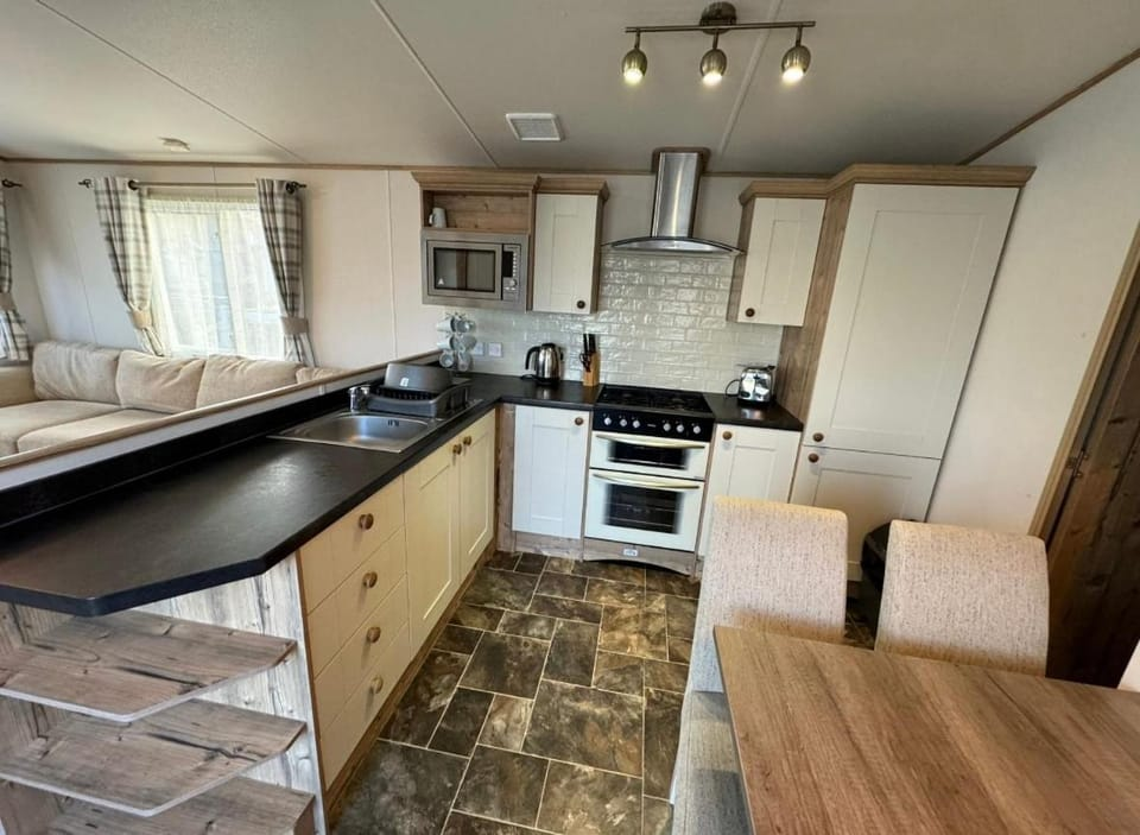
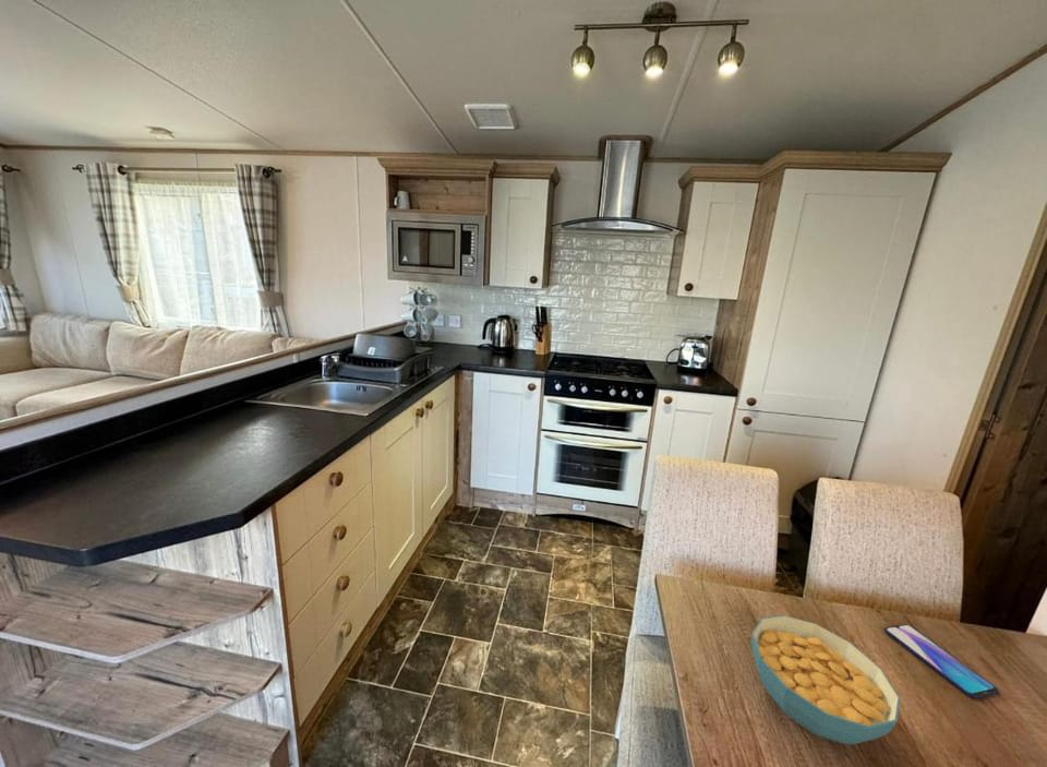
+ smartphone [883,623,1000,699]
+ cereal bowl [750,614,901,745]
